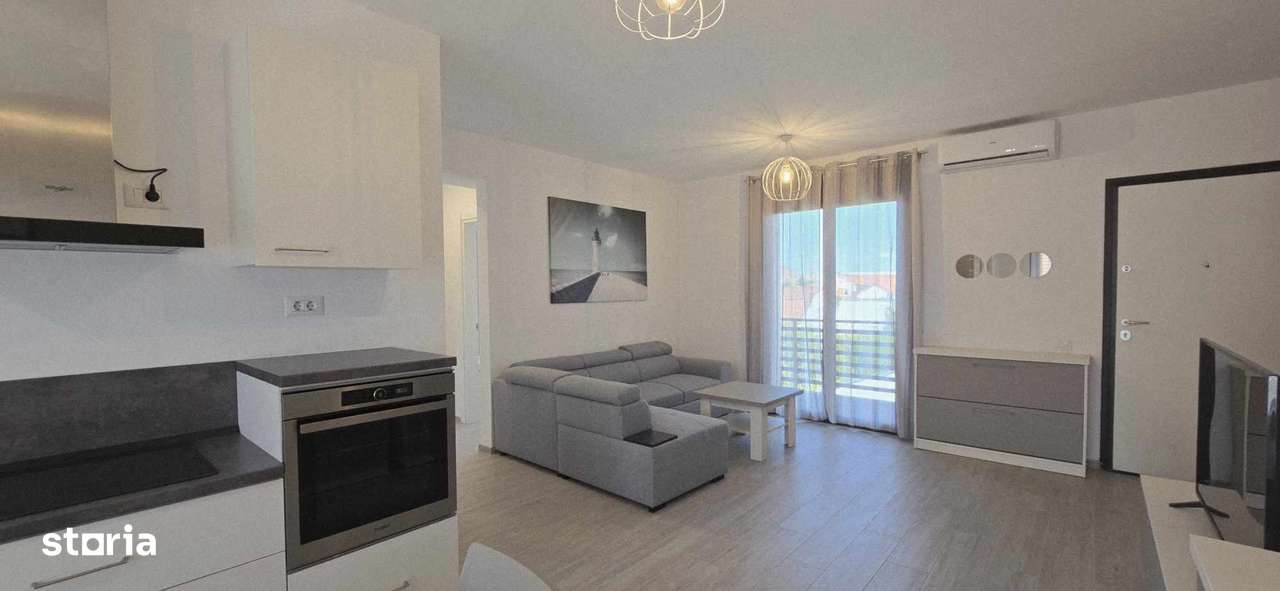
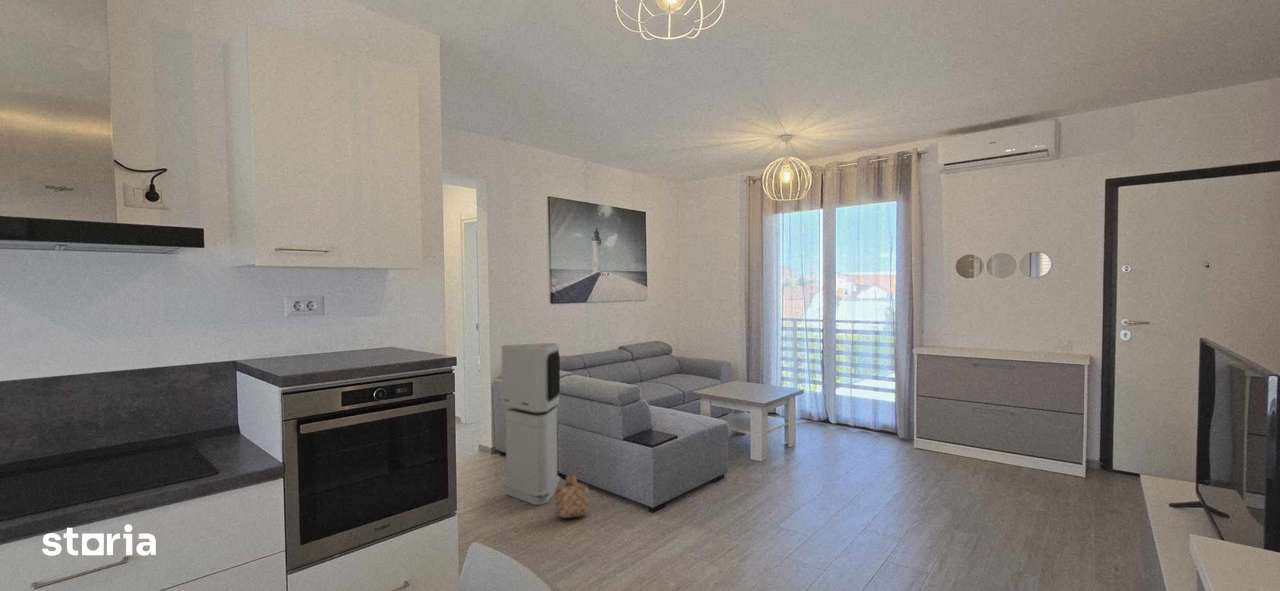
+ basket [554,473,590,519]
+ air purifier [501,342,561,506]
